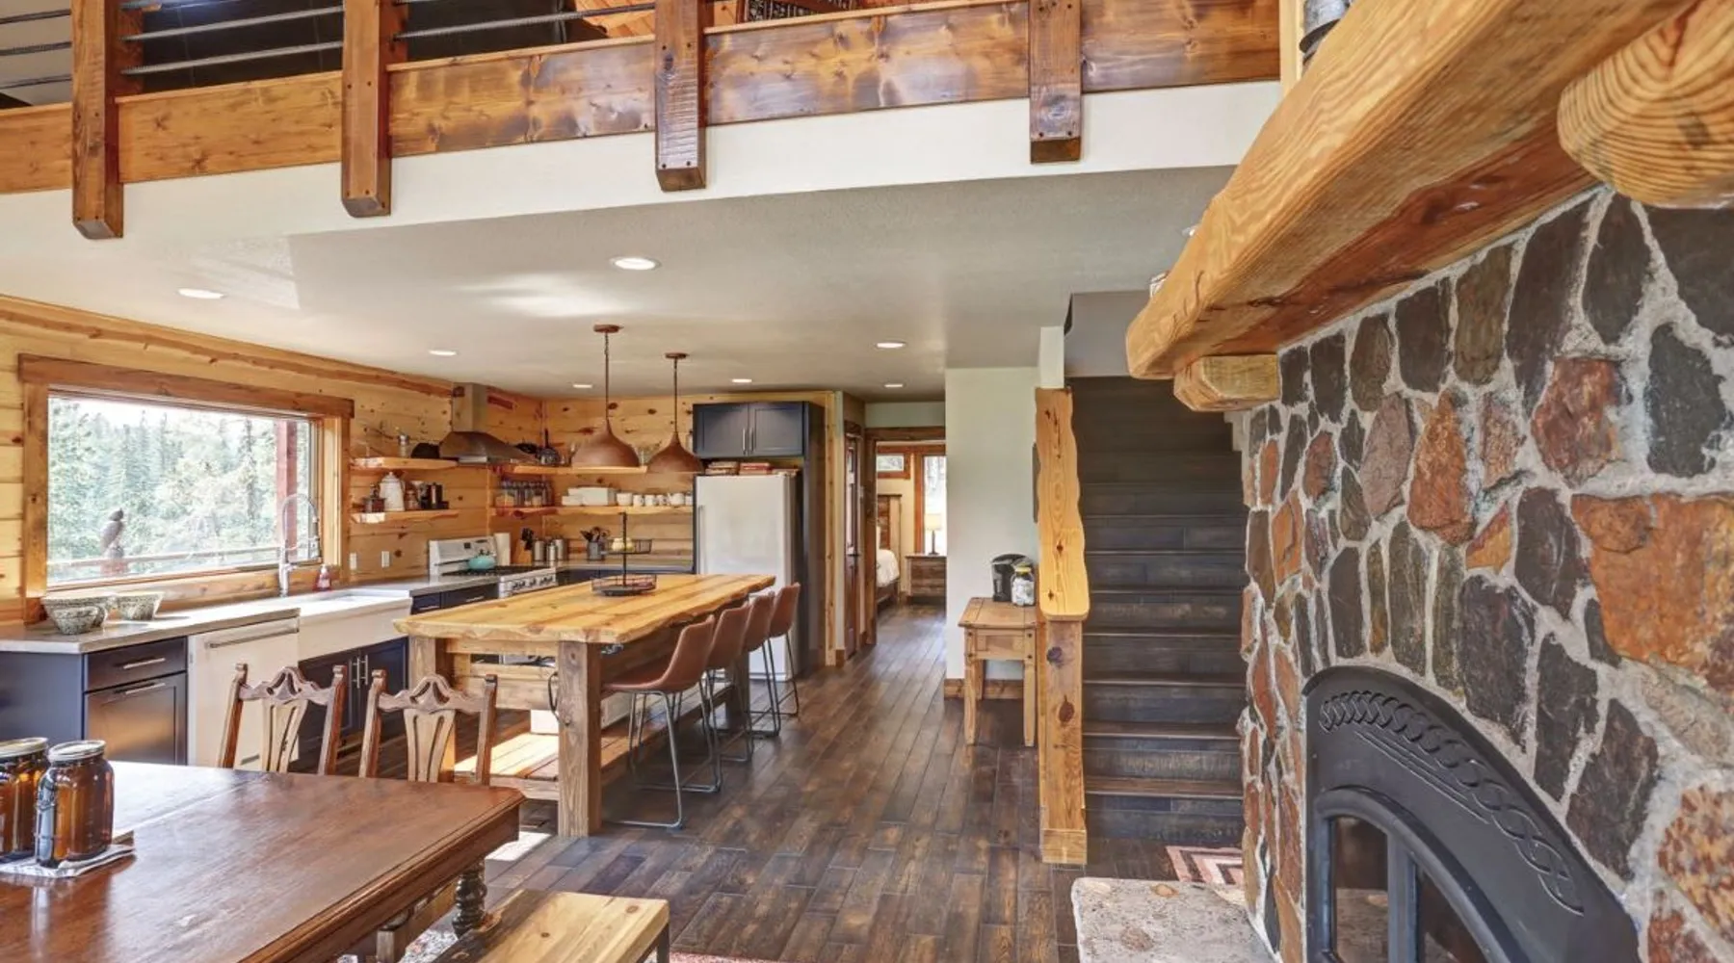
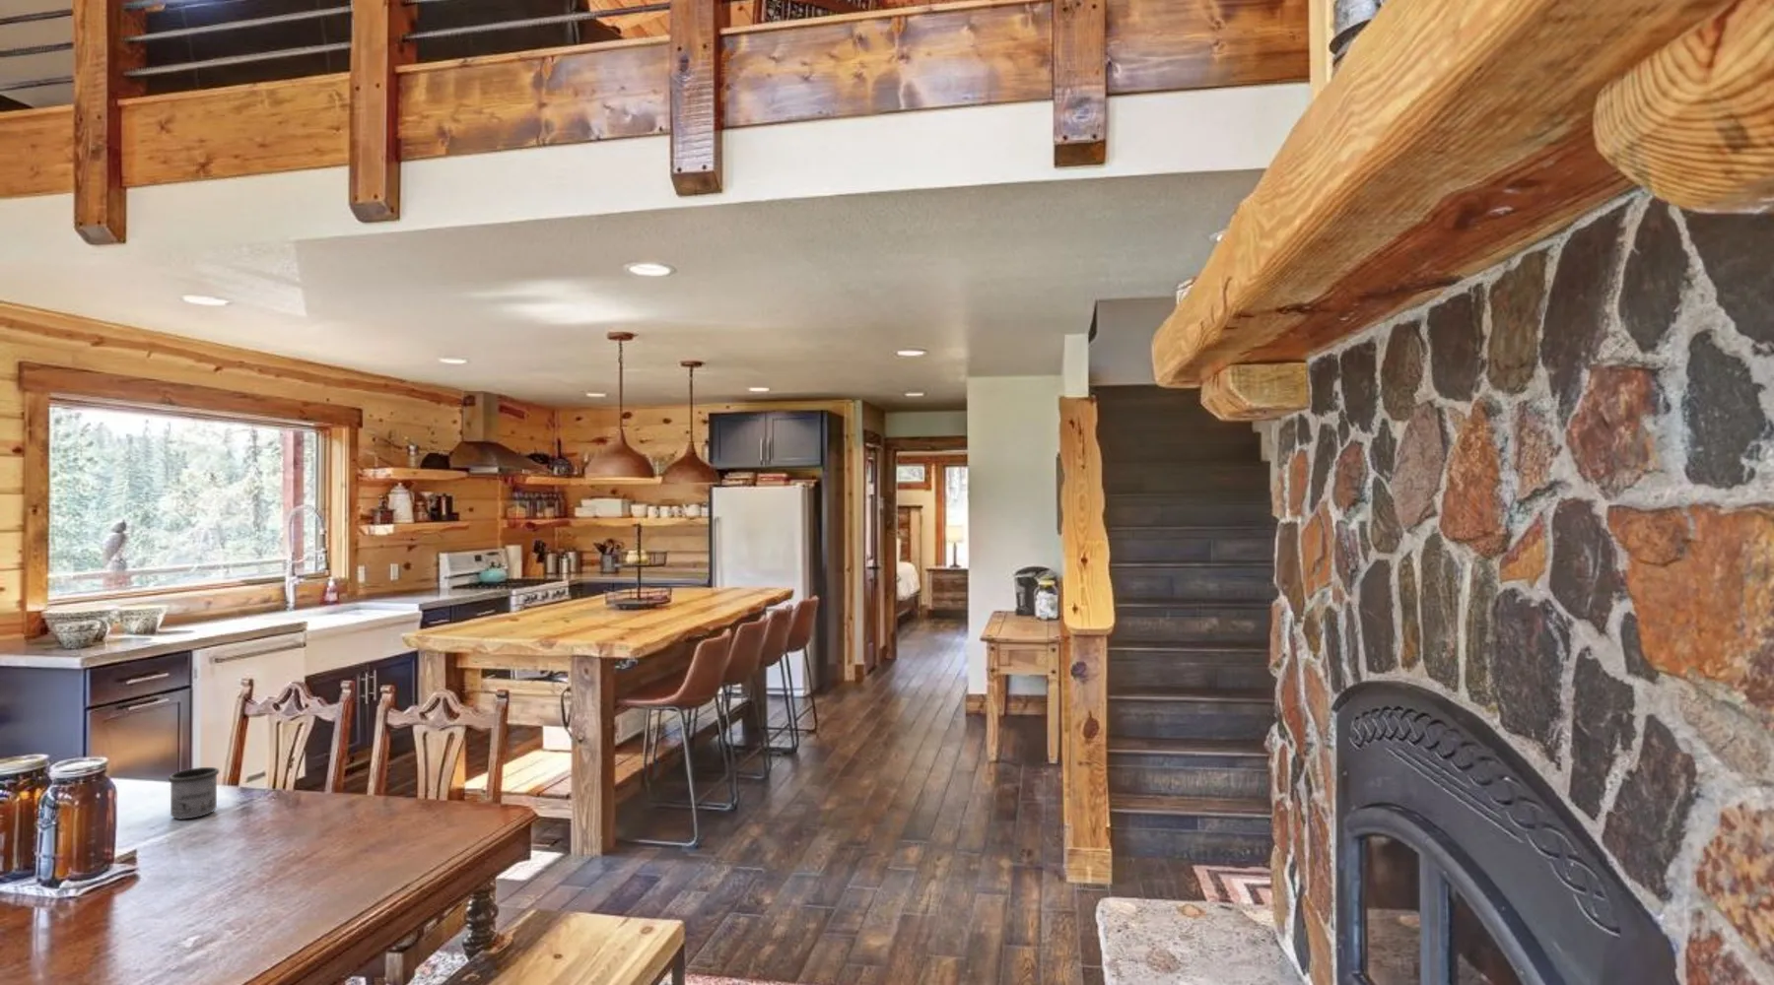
+ mug [167,767,220,820]
